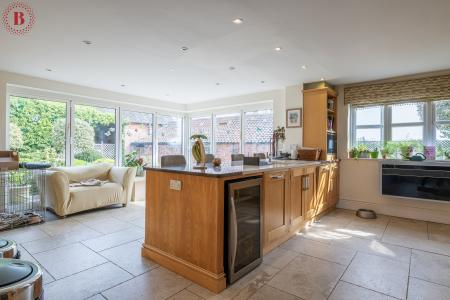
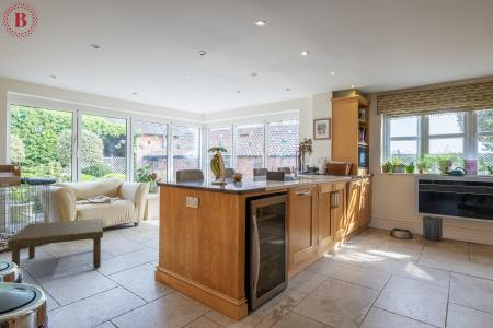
+ coffee table [7,218,104,270]
+ trash can [422,215,444,242]
